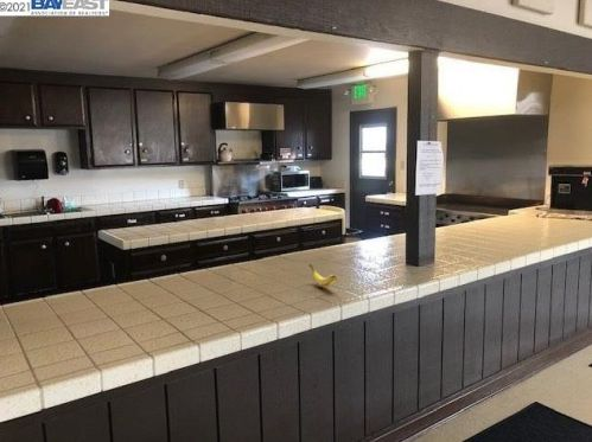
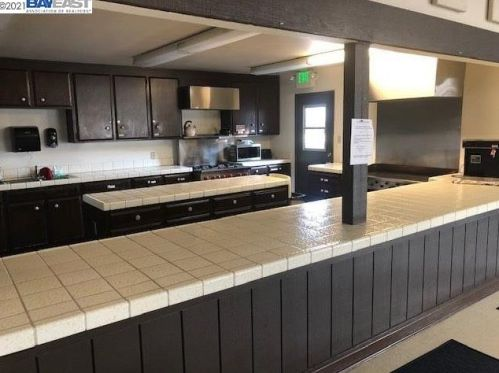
- banana [308,263,338,288]
